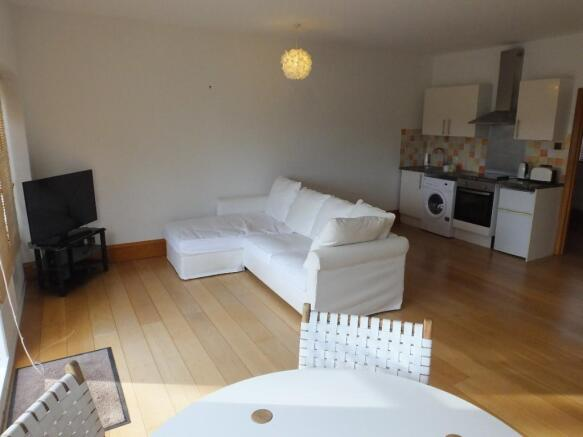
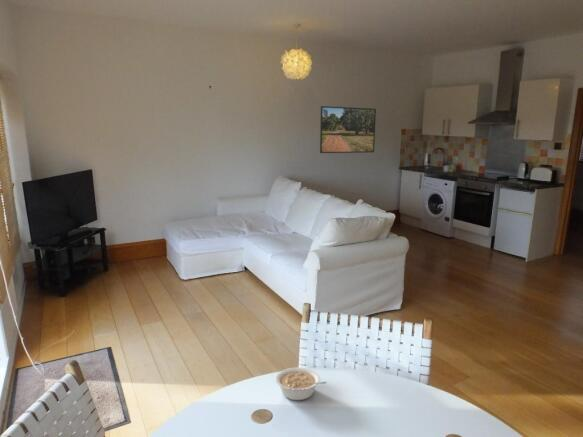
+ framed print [319,105,377,154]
+ legume [275,366,328,401]
